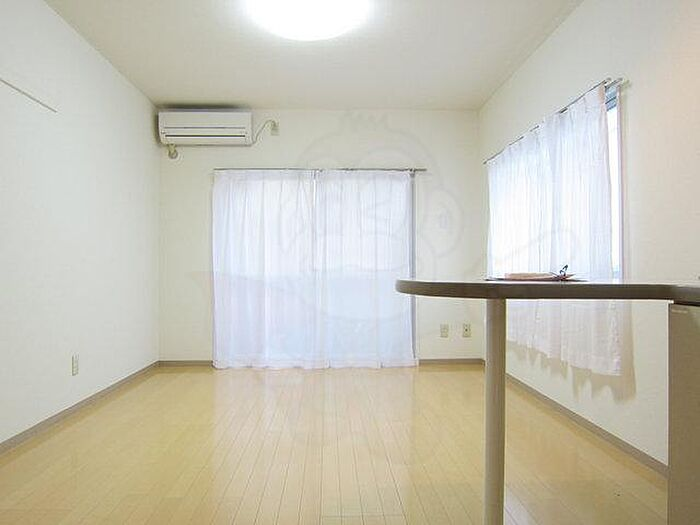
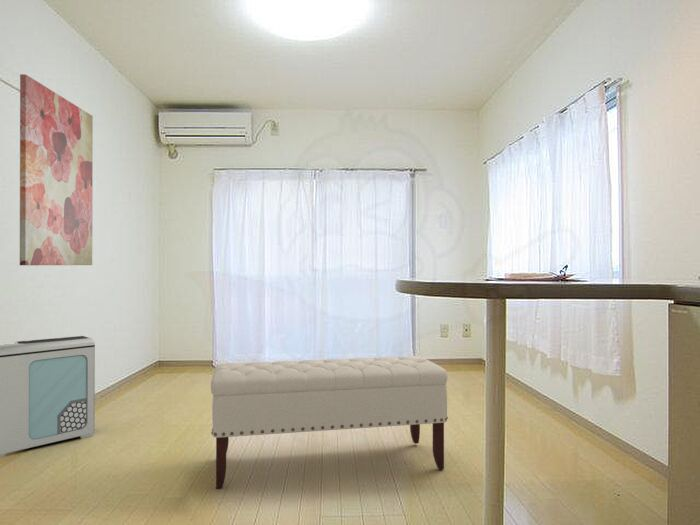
+ bench [210,355,449,490]
+ air purifier [0,335,96,458]
+ wall art [19,73,94,266]
